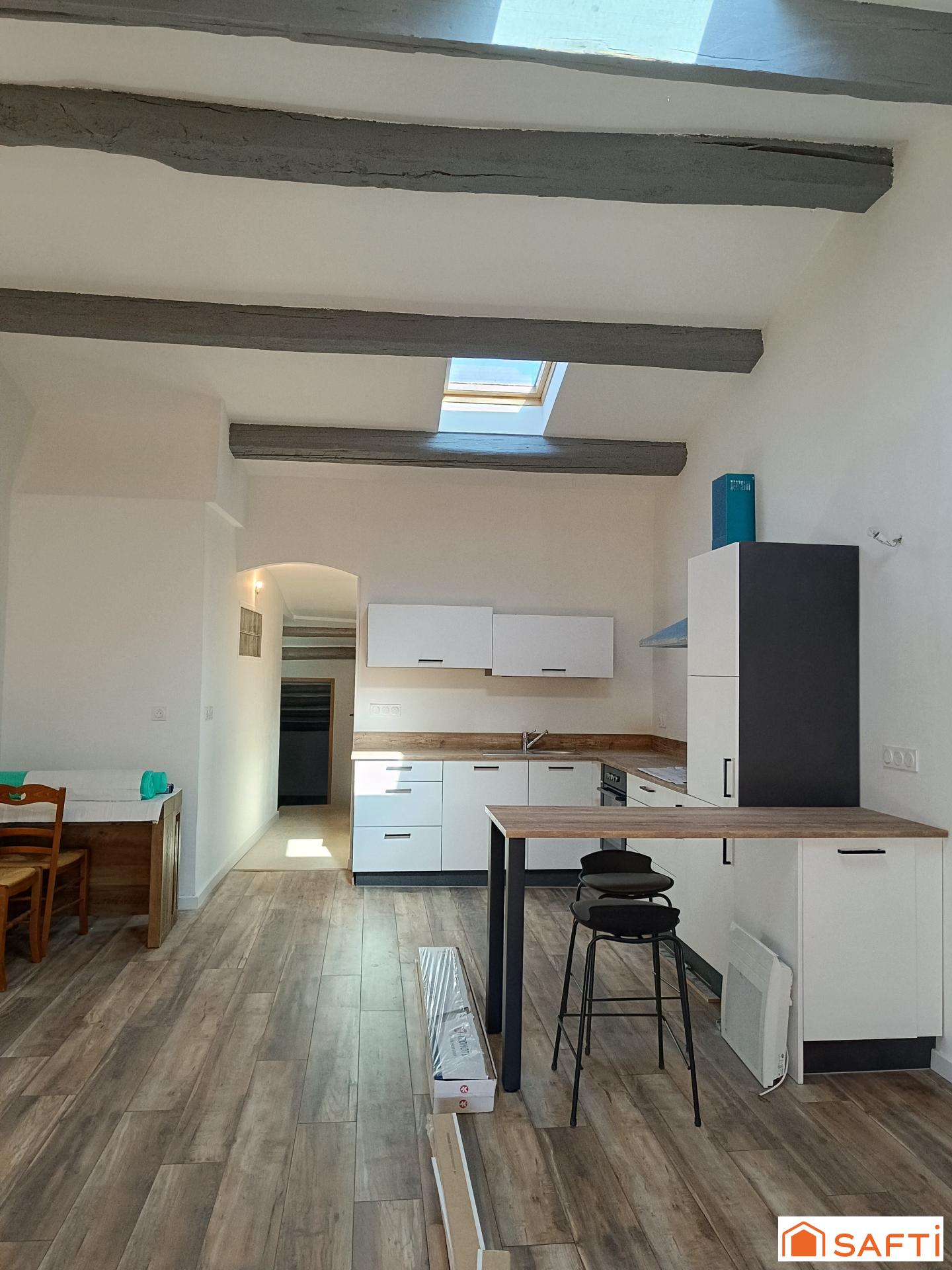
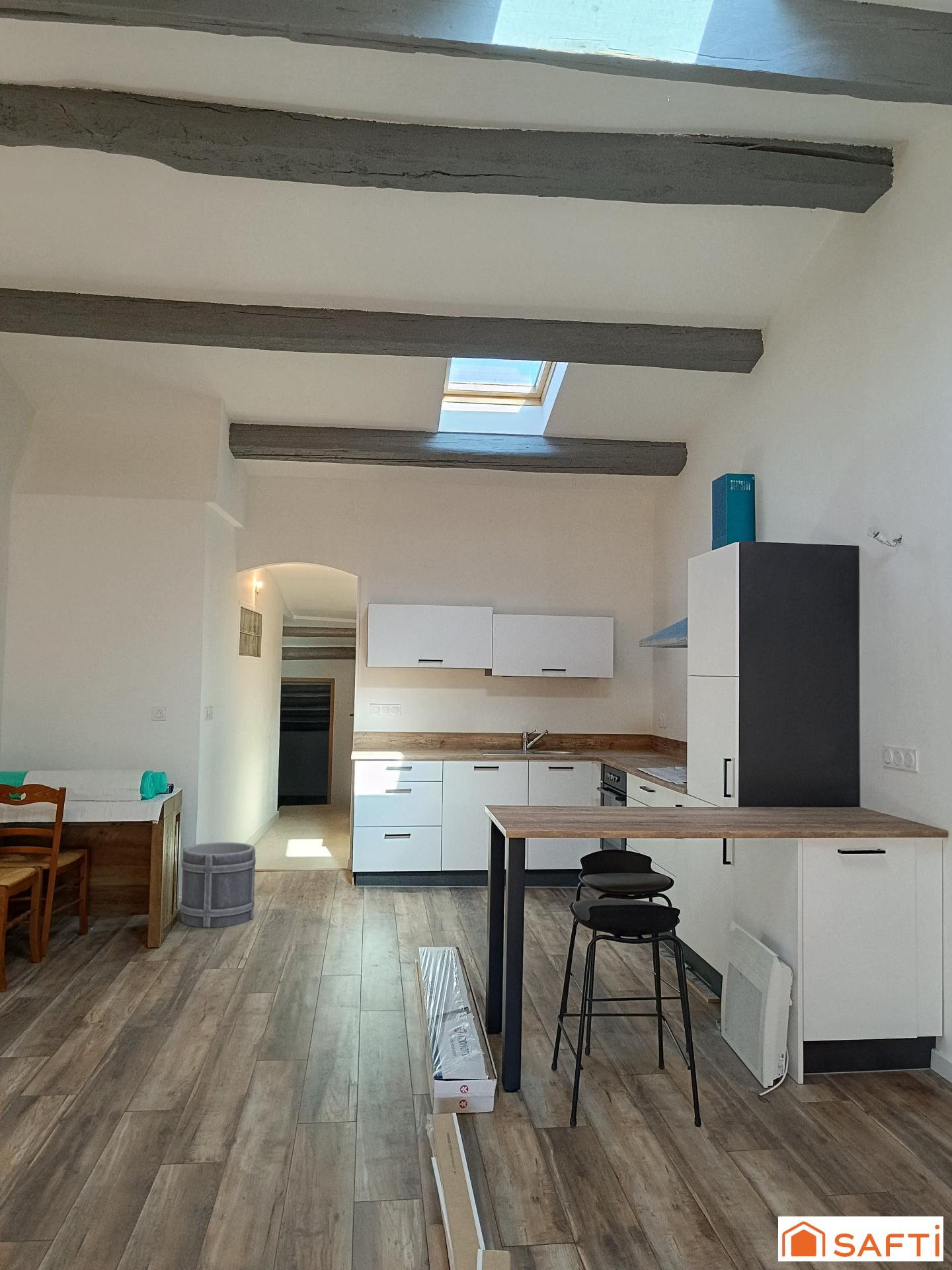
+ bucket [180,841,257,929]
